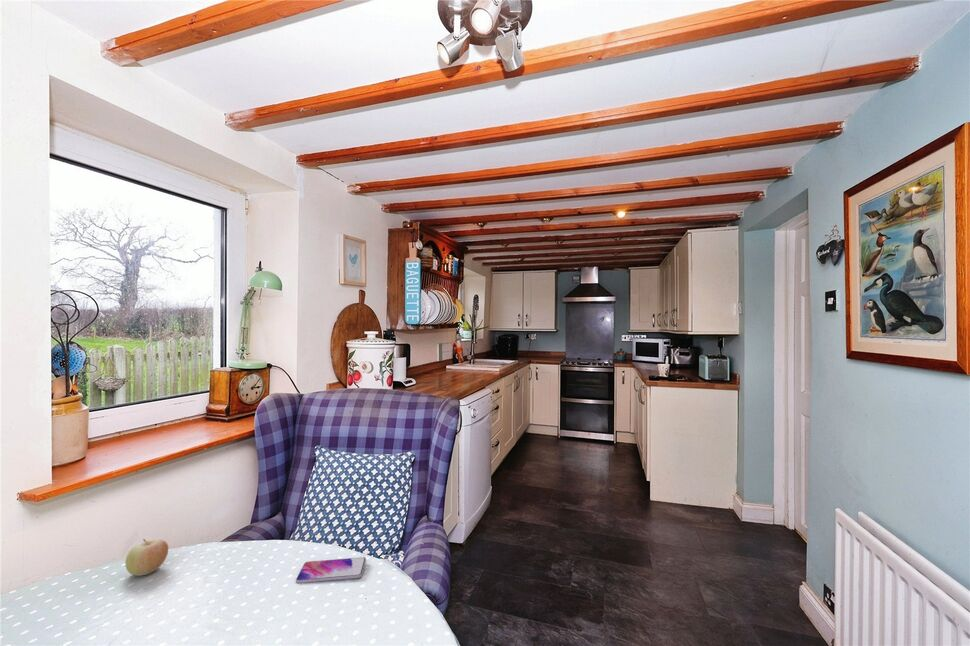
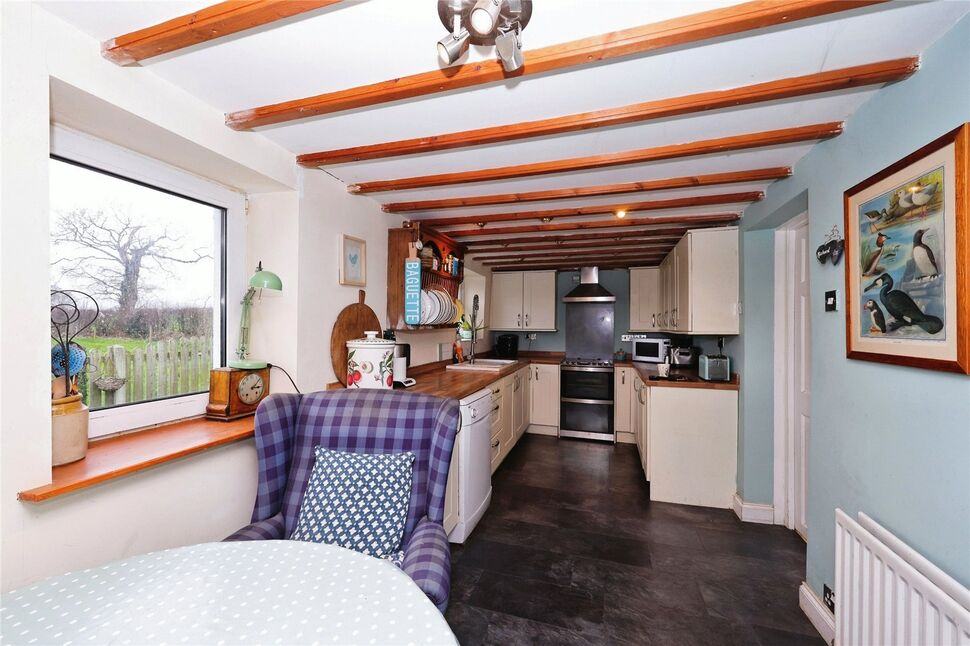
- fruit [124,538,169,577]
- smartphone [295,556,367,584]
